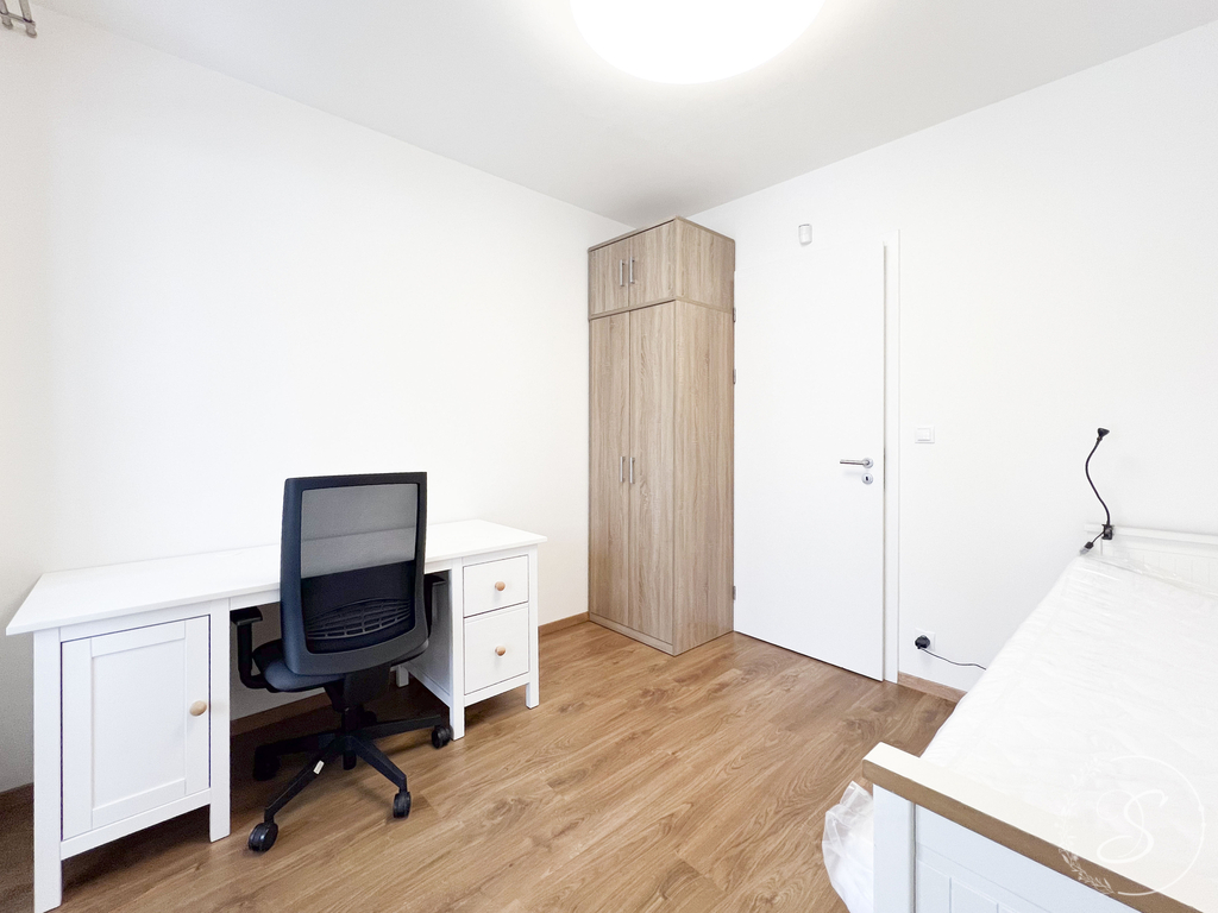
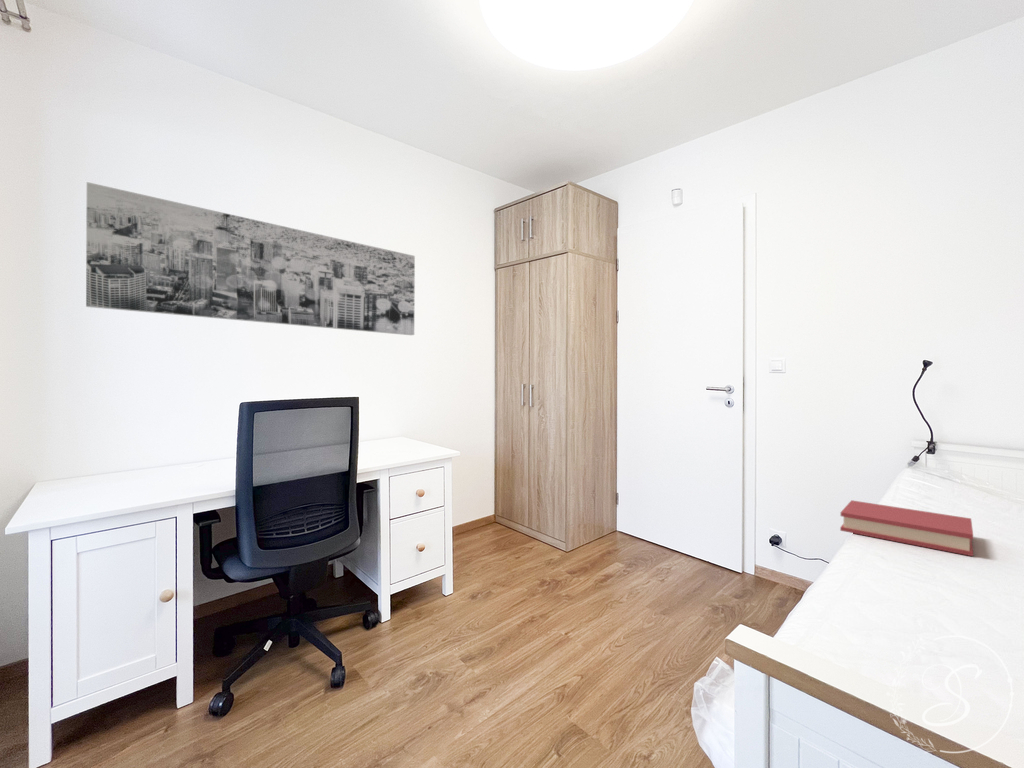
+ wall art [85,181,416,336]
+ hardback book [839,499,974,557]
